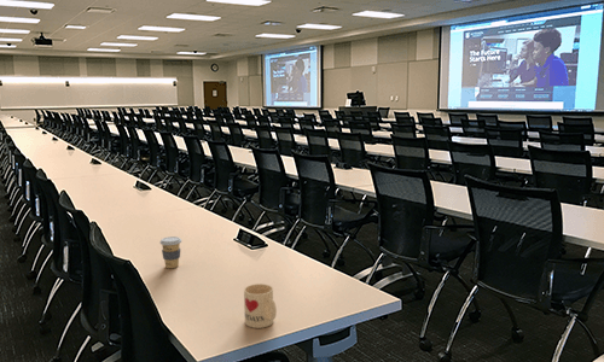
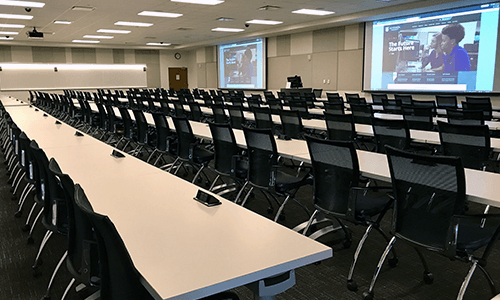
- coffee cup [159,235,182,269]
- mug [243,282,278,329]
